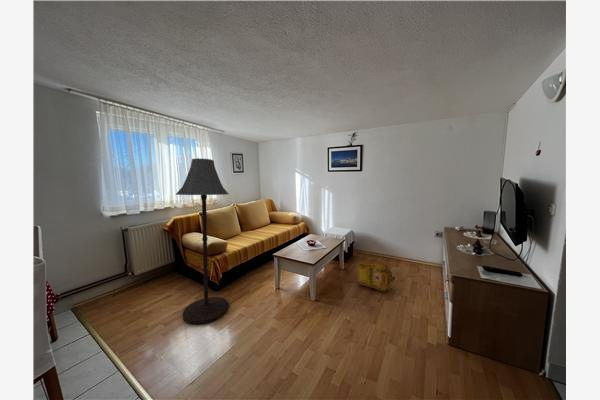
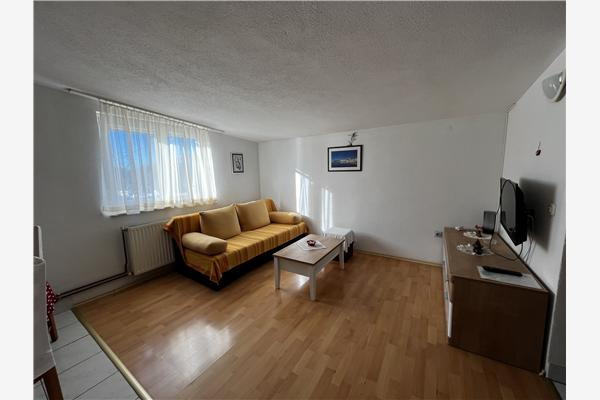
- backpack [357,259,396,292]
- floor lamp [174,157,229,325]
